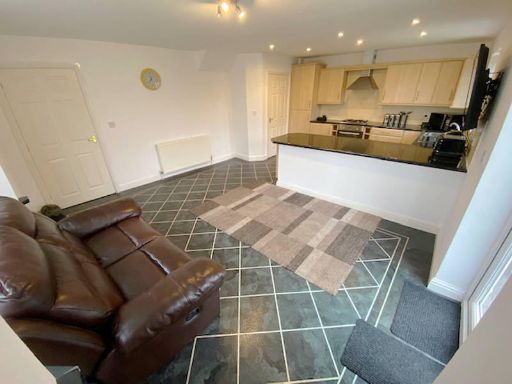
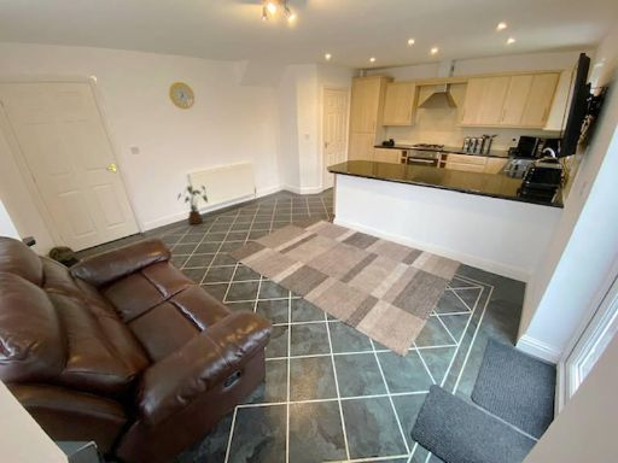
+ house plant [176,184,209,225]
